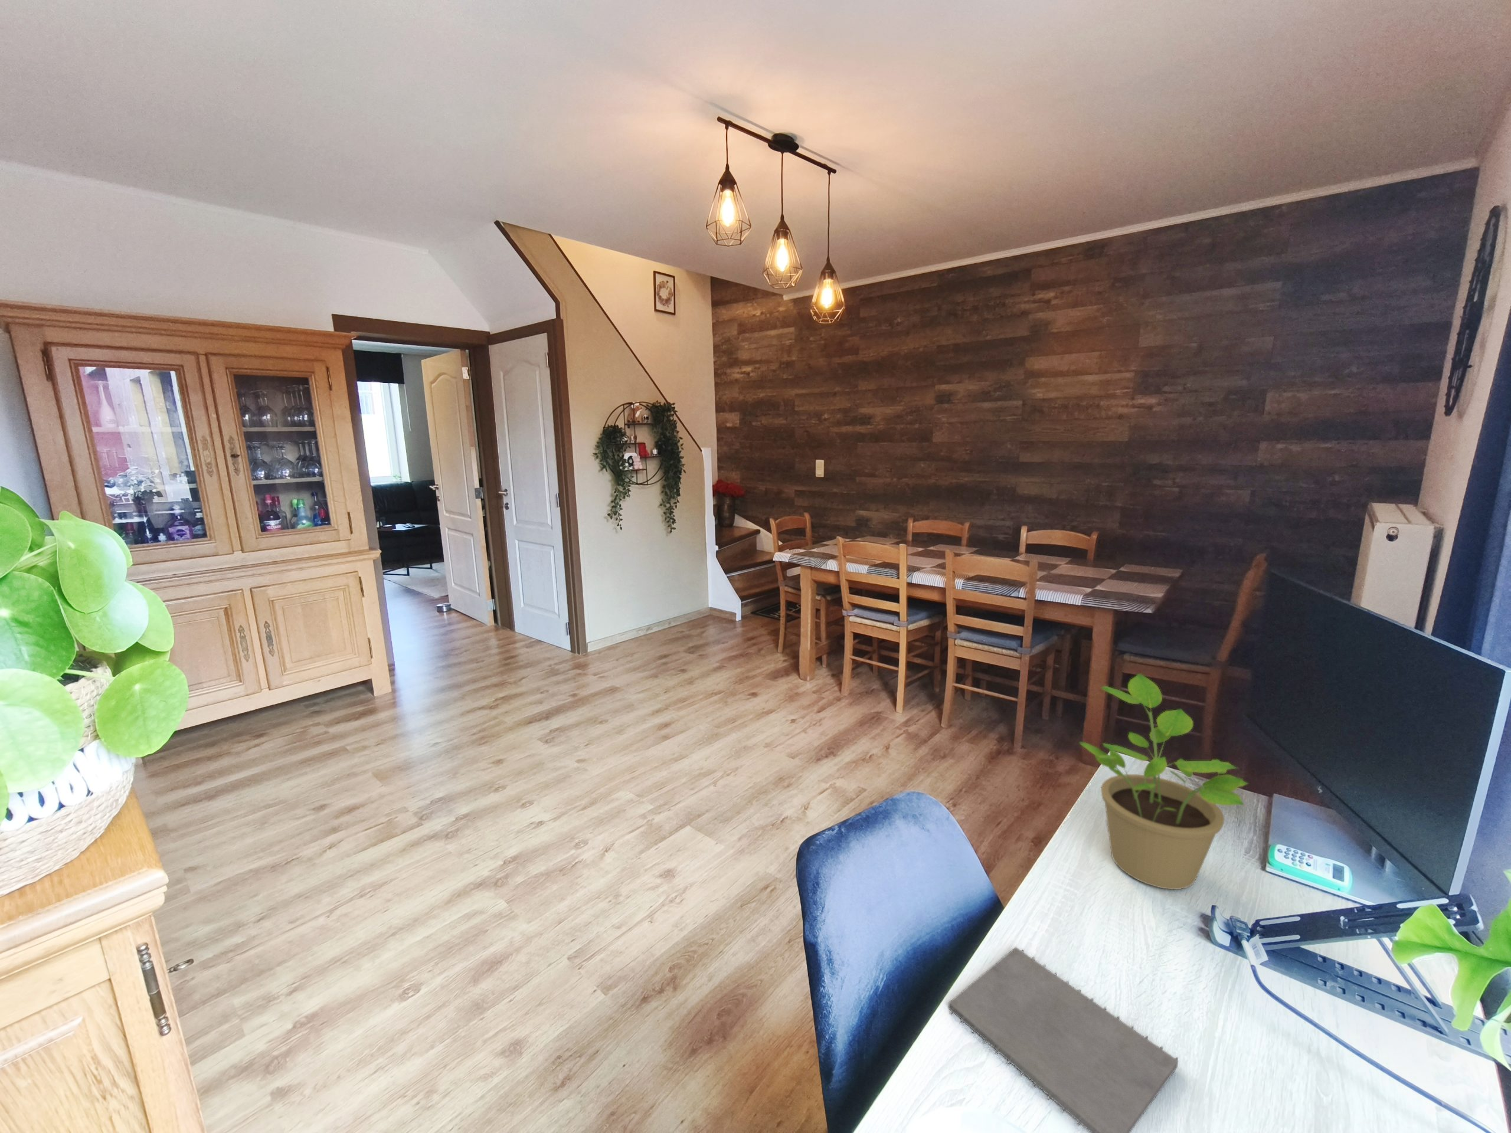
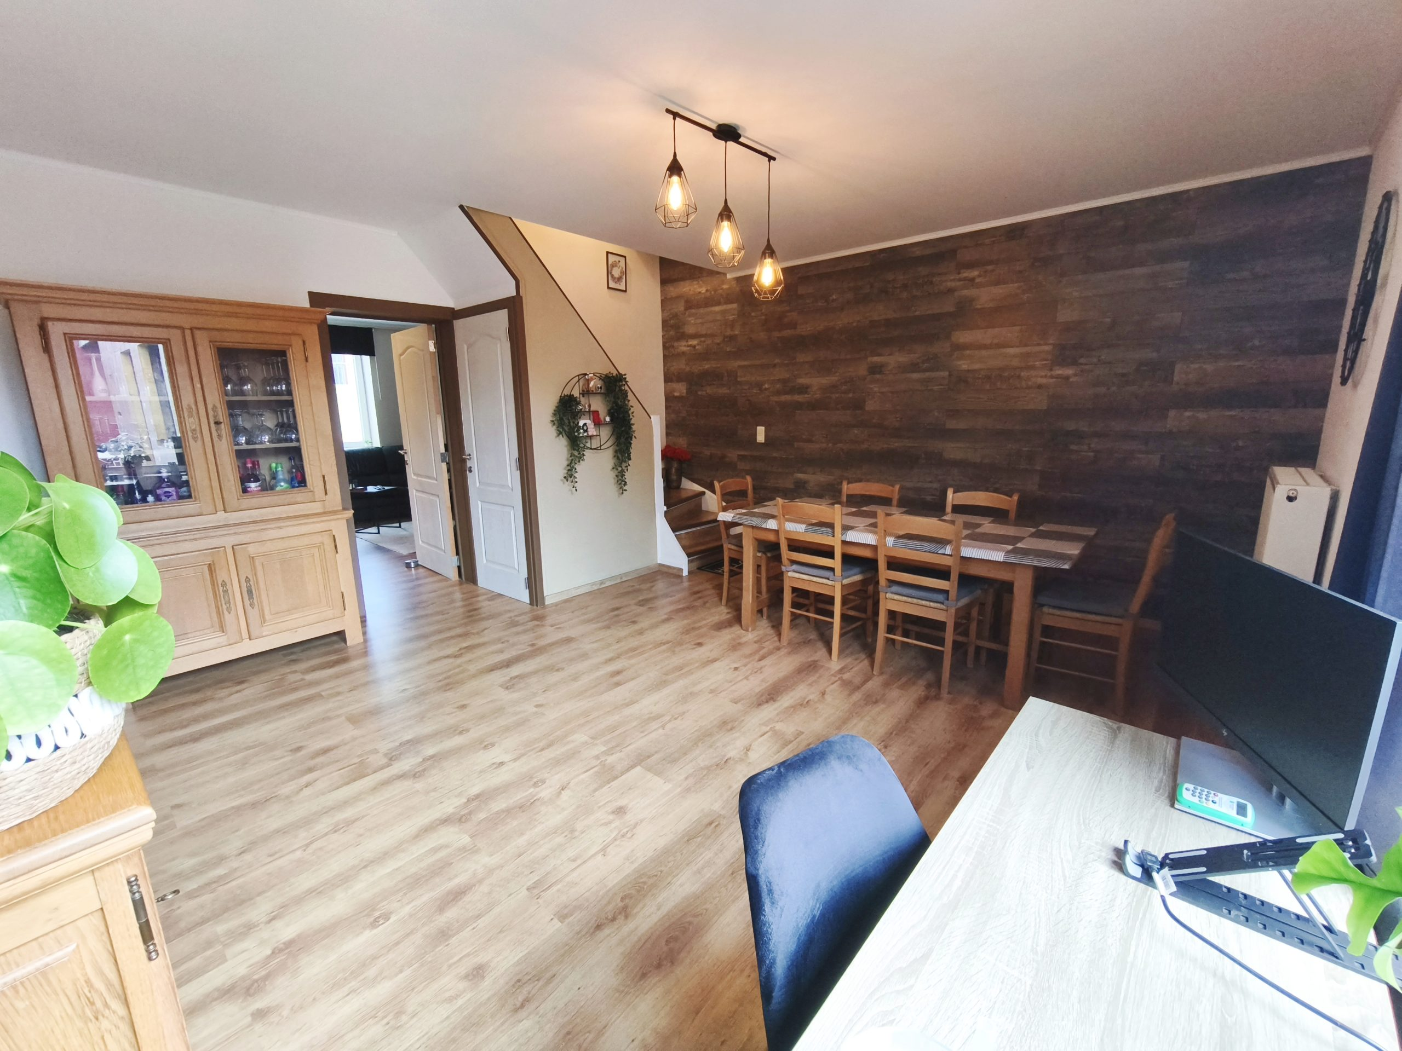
- potted plant [1078,674,1249,890]
- notepad [948,946,1179,1133]
